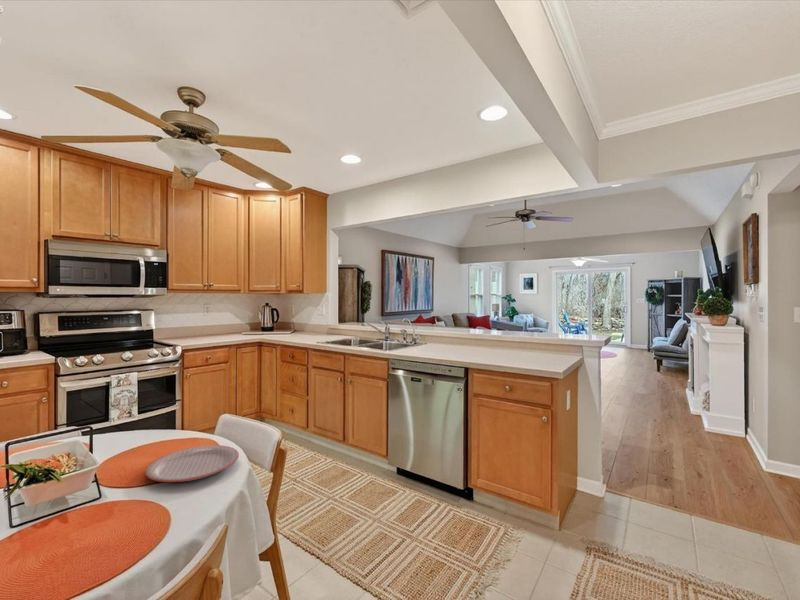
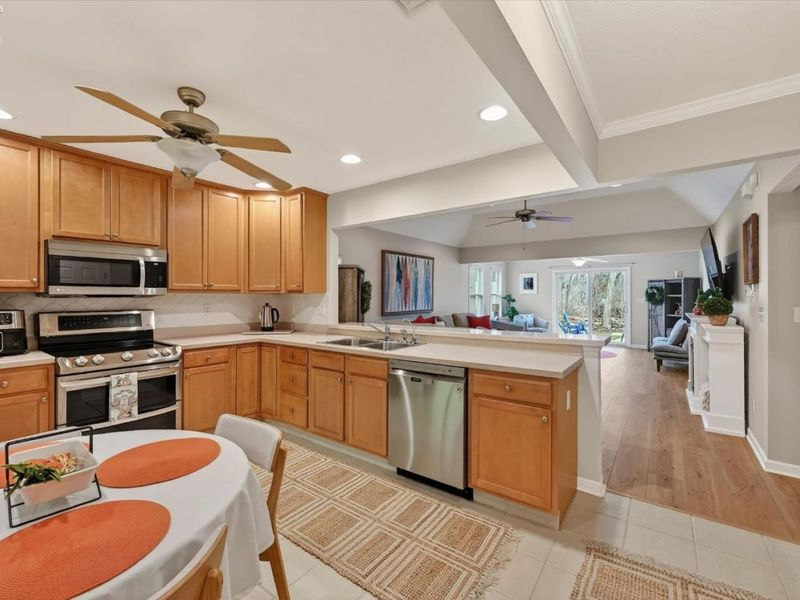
- plate [144,444,240,483]
